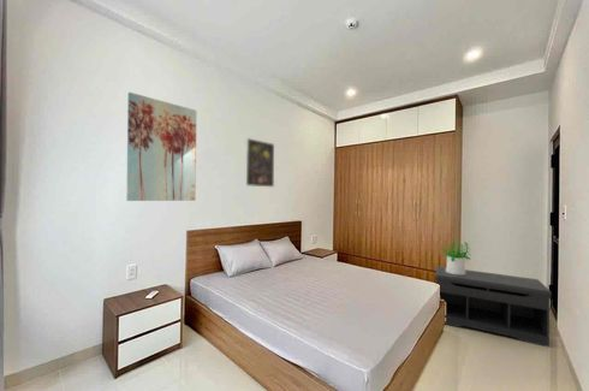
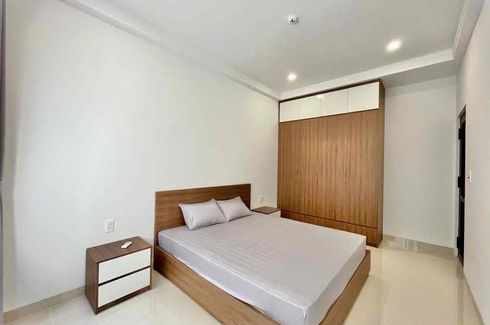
- wall art [125,91,198,202]
- potted plant [439,239,471,274]
- bench [434,265,553,349]
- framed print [245,137,275,188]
